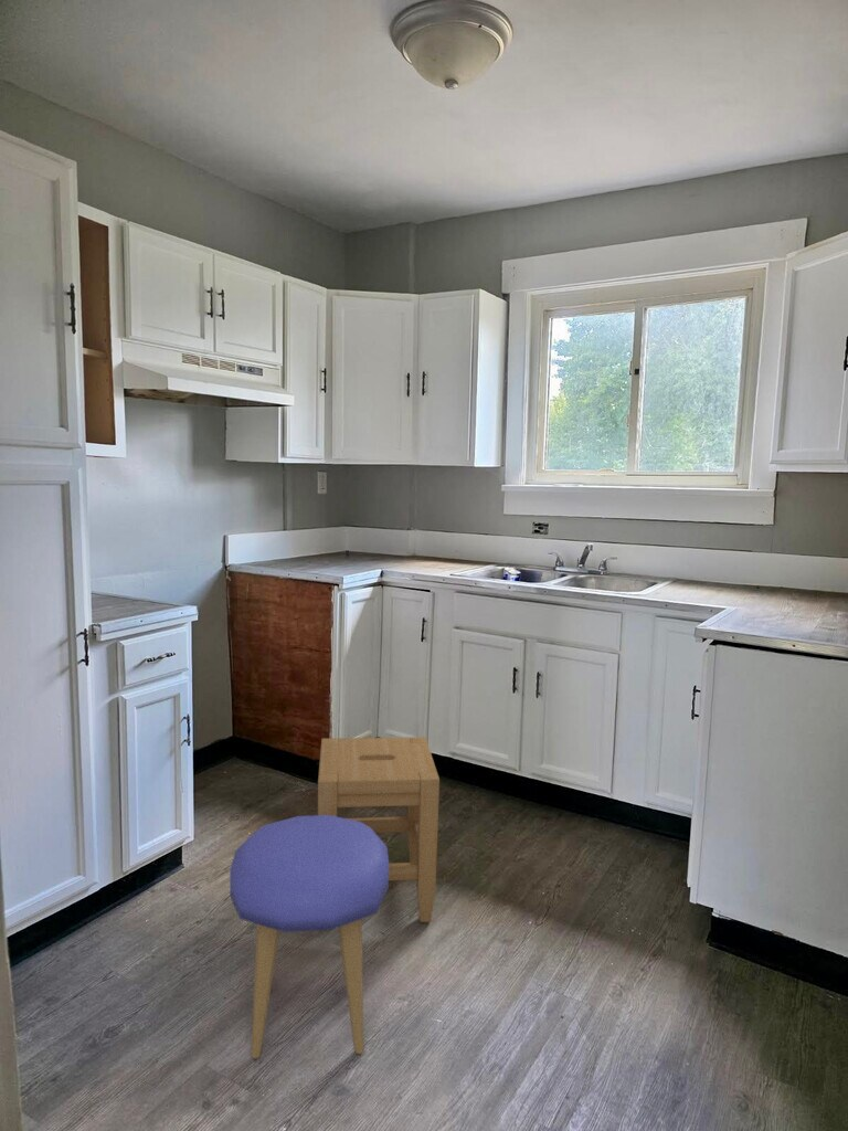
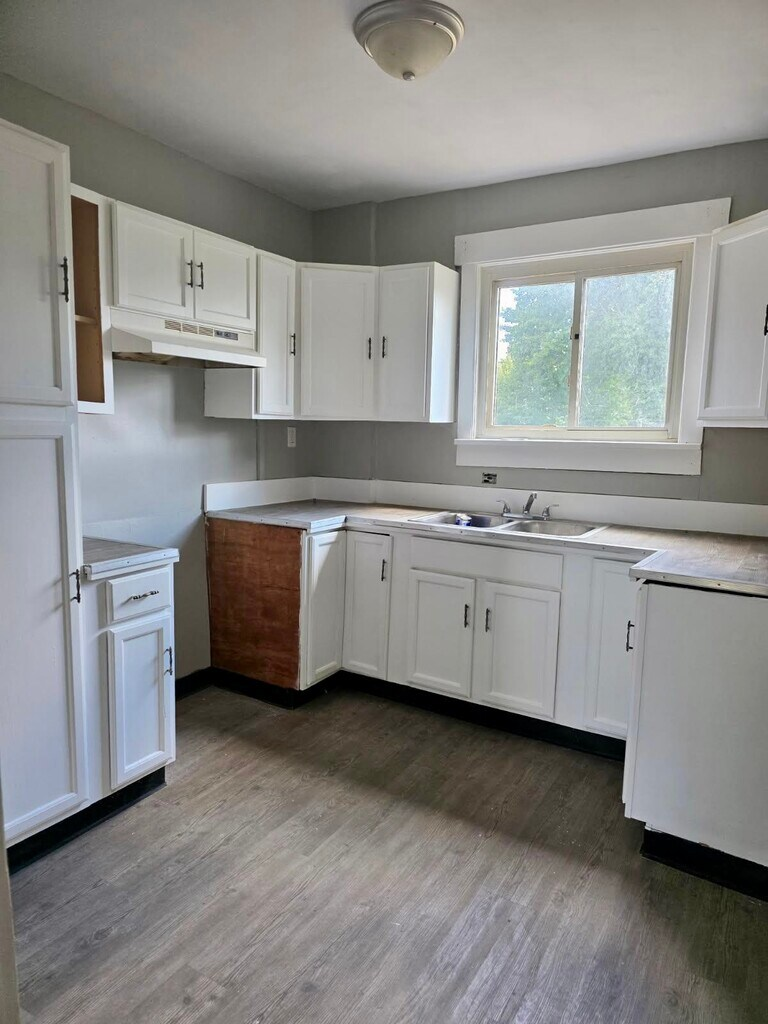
- stool [317,736,441,923]
- stool [229,814,390,1059]
